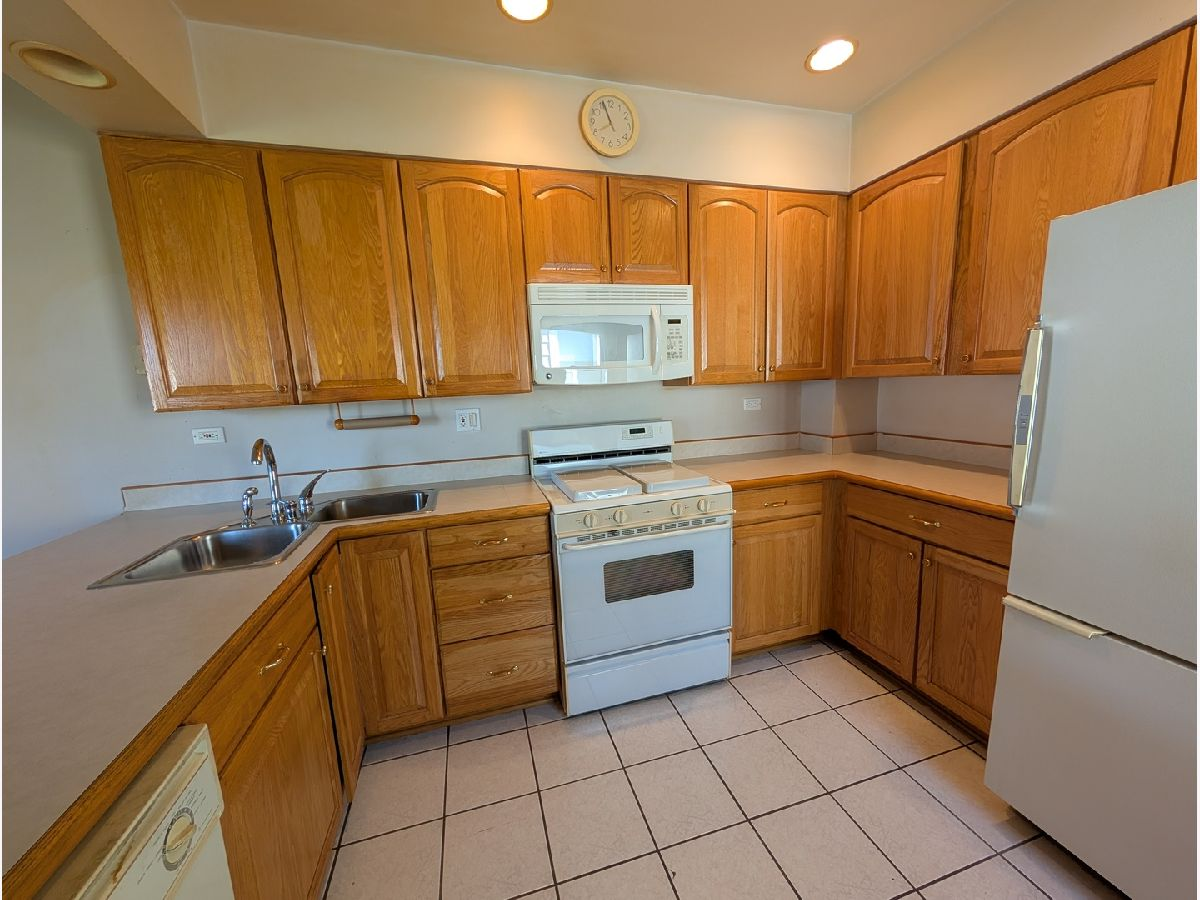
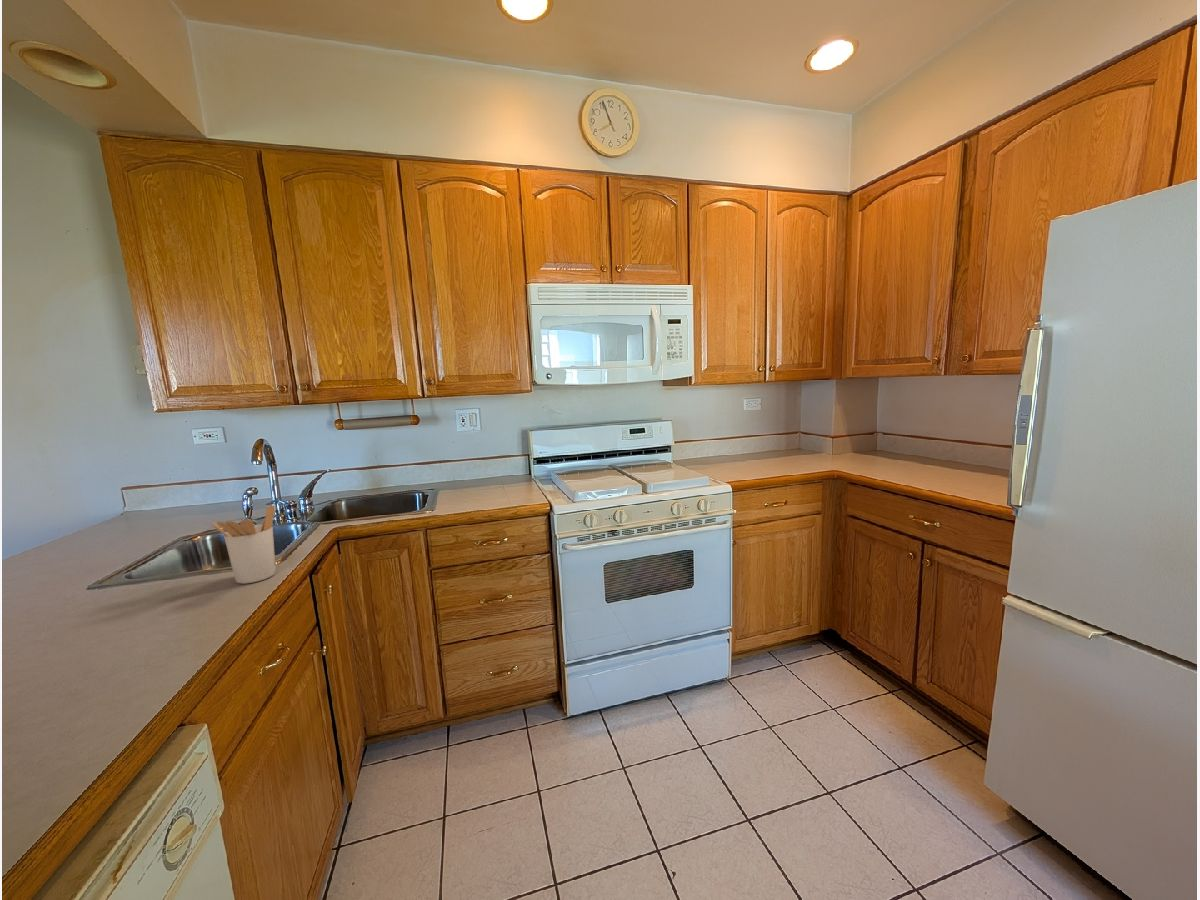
+ utensil holder [210,504,277,585]
